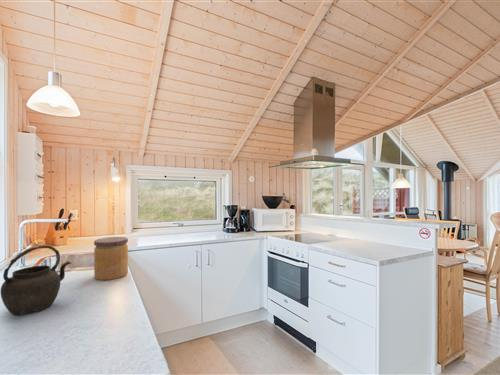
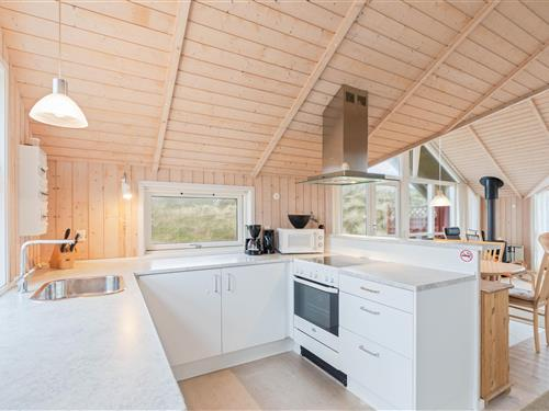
- jar [93,236,129,281]
- kettle [0,244,72,316]
